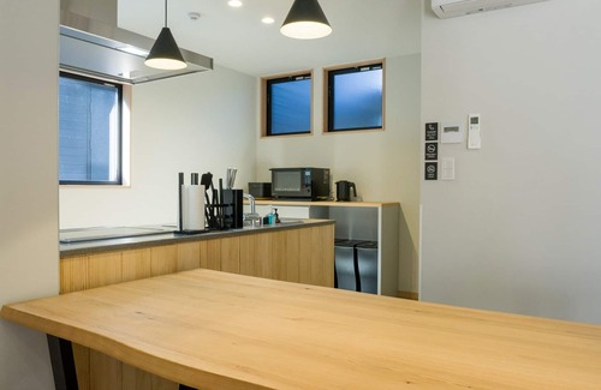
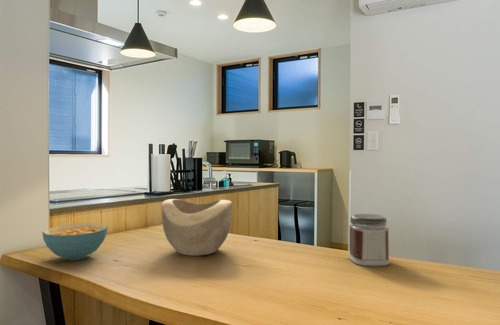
+ decorative bowl [161,198,233,257]
+ cereal bowl [41,222,109,261]
+ jar [348,213,391,267]
